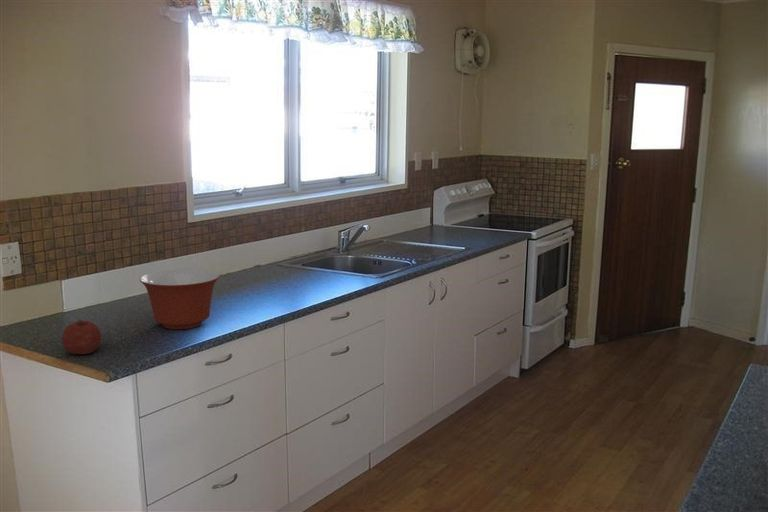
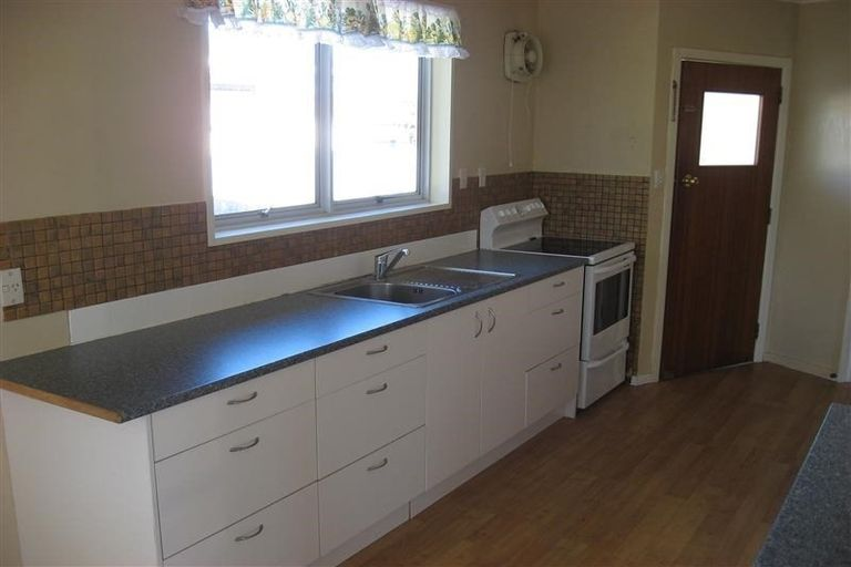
- fruit [61,318,102,355]
- mixing bowl [139,268,221,330]
